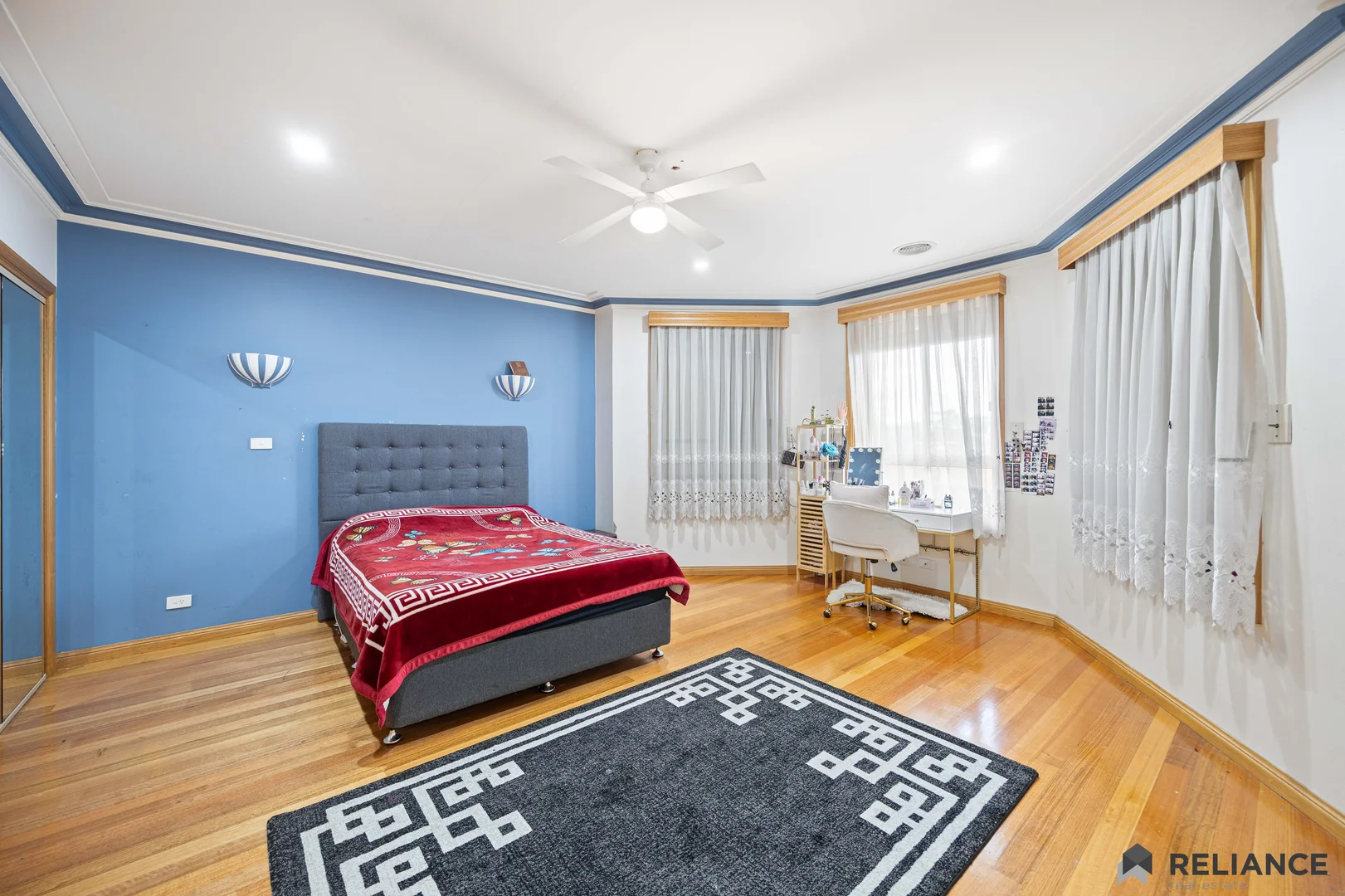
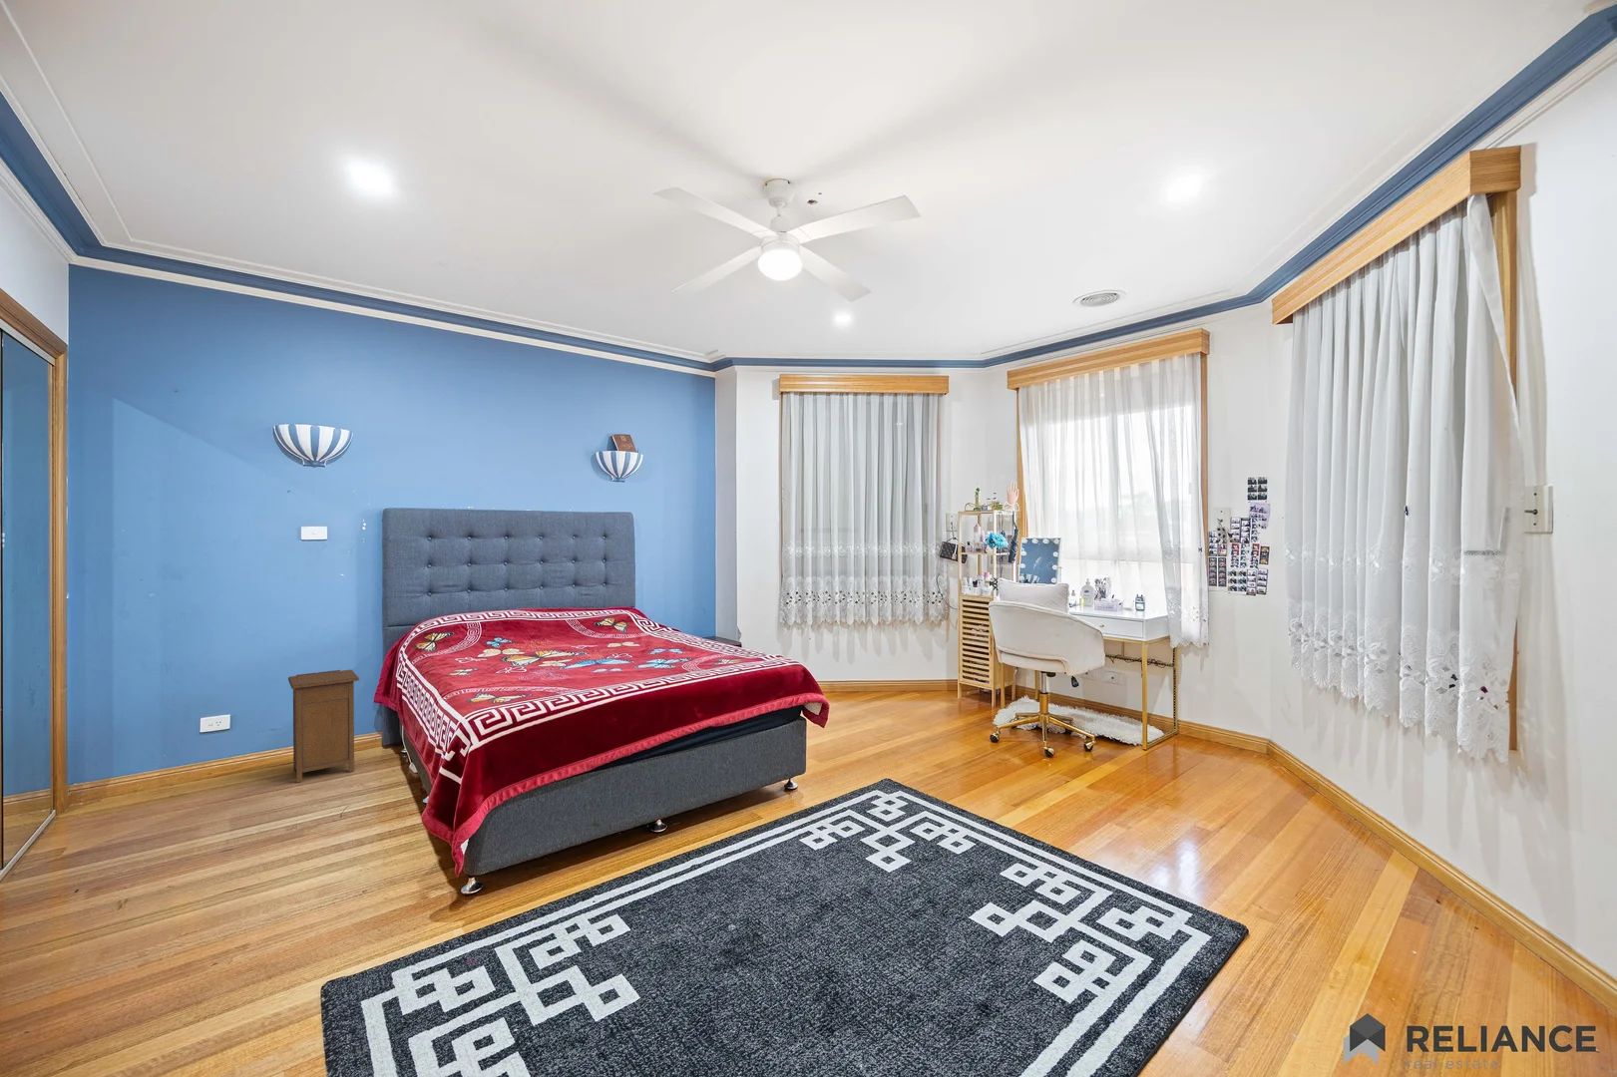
+ nightstand [287,670,361,783]
